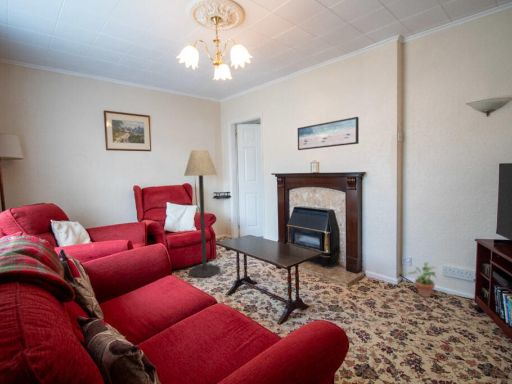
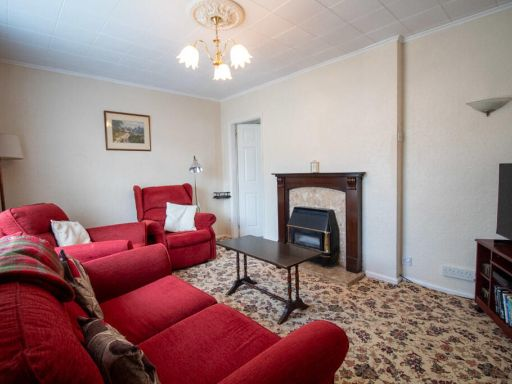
- floor lamp [183,149,221,279]
- wall art [297,116,360,151]
- potted plant [407,261,437,298]
